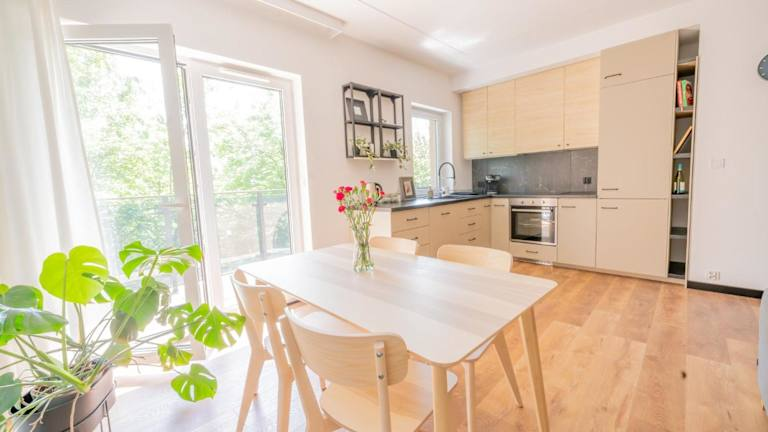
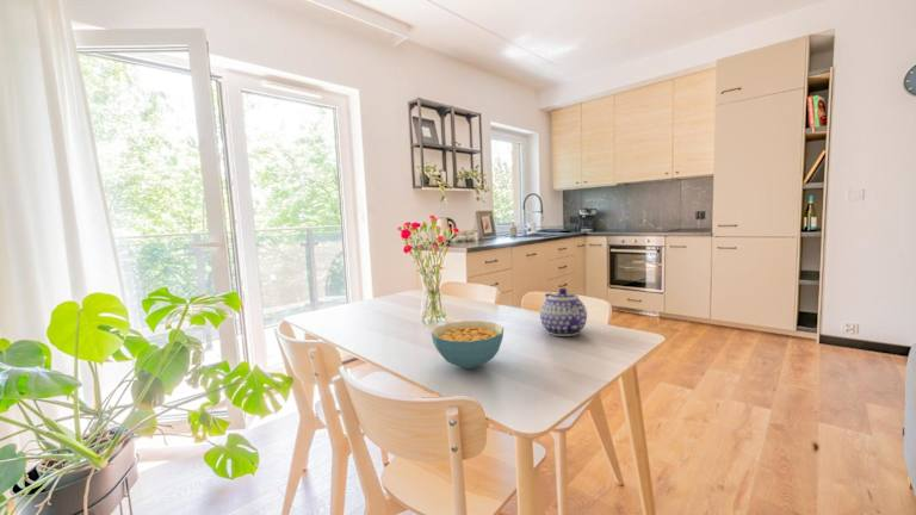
+ teapot [539,287,588,337]
+ cereal bowl [431,319,505,370]
